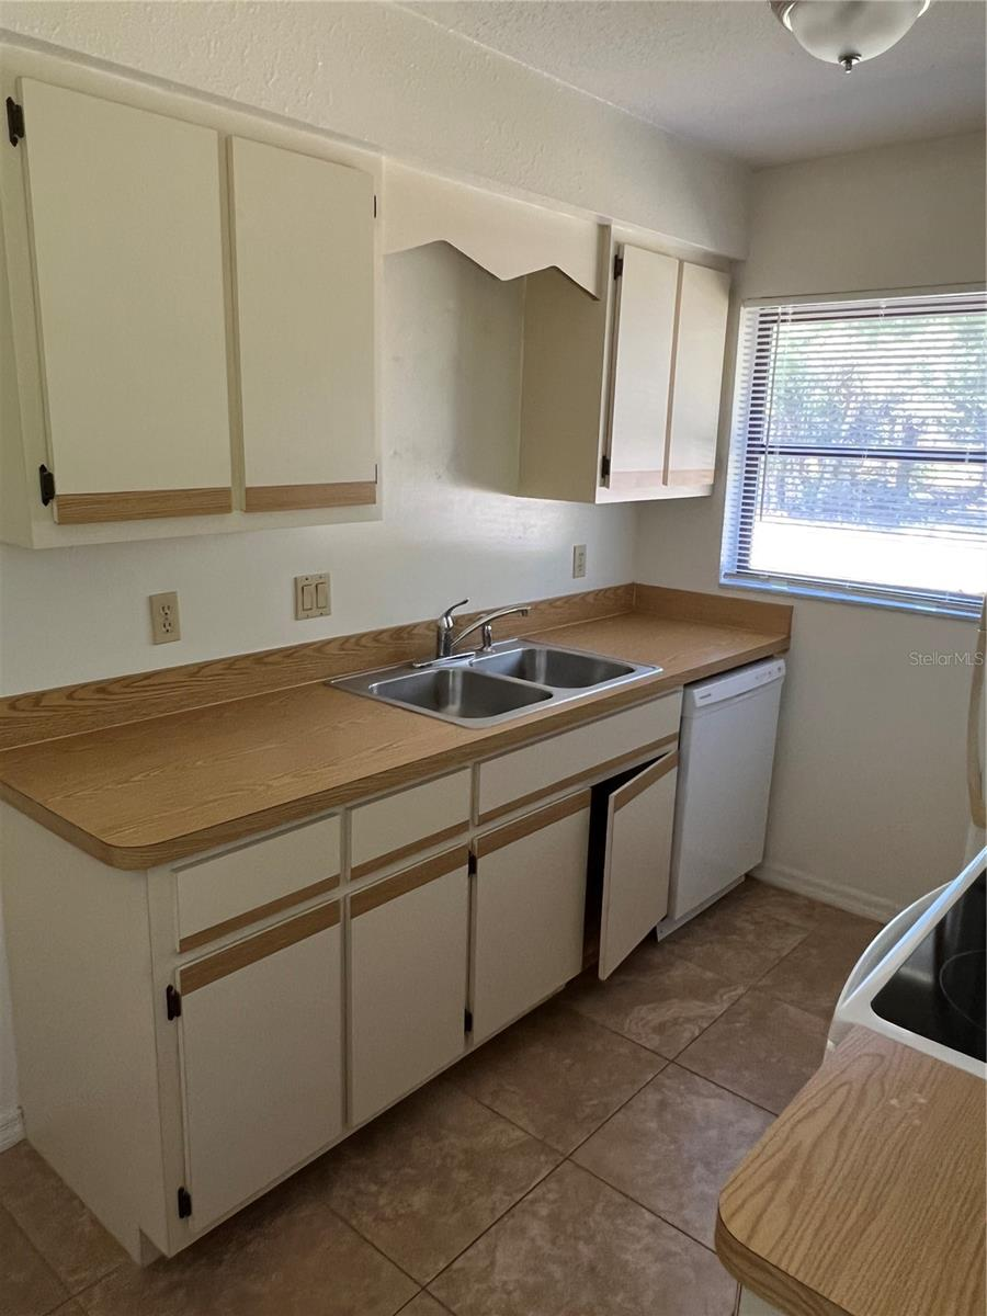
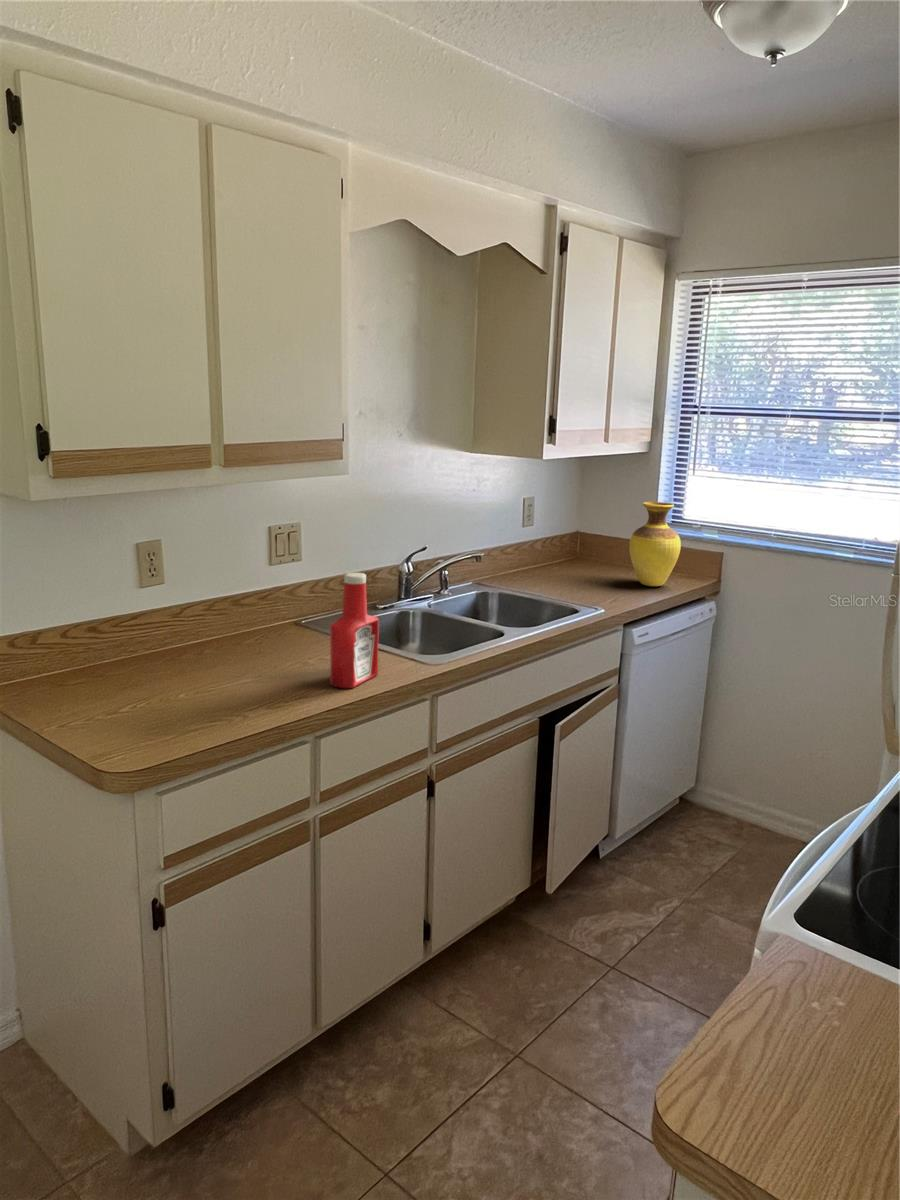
+ soap bottle [329,572,380,689]
+ vase [628,501,682,587]
